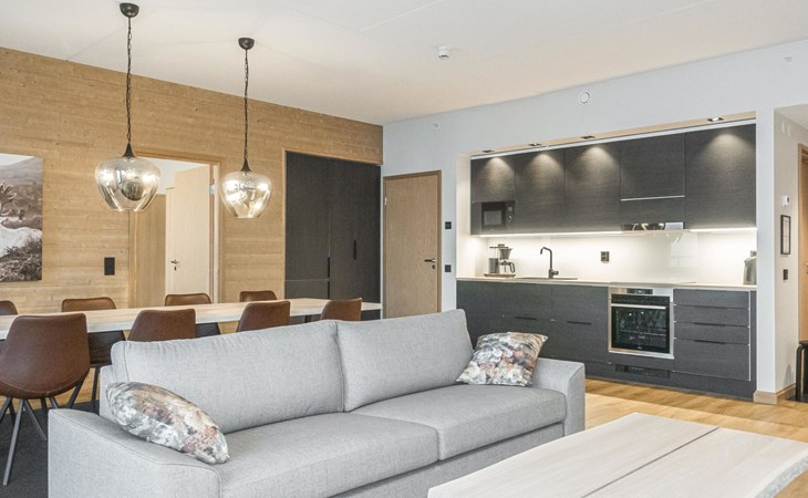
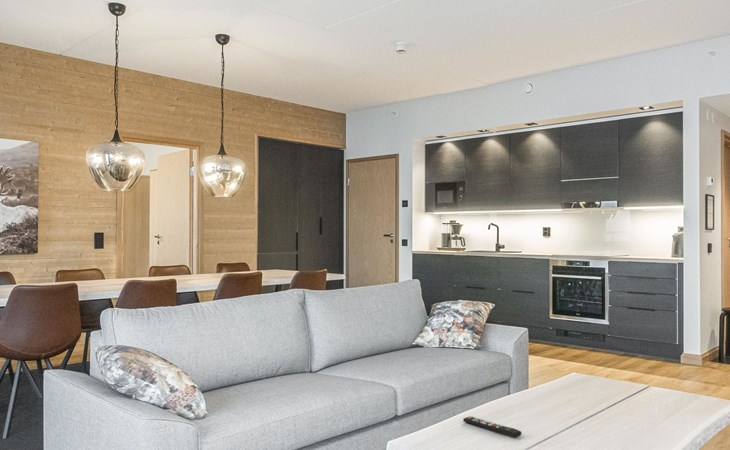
+ remote control [462,415,523,439]
